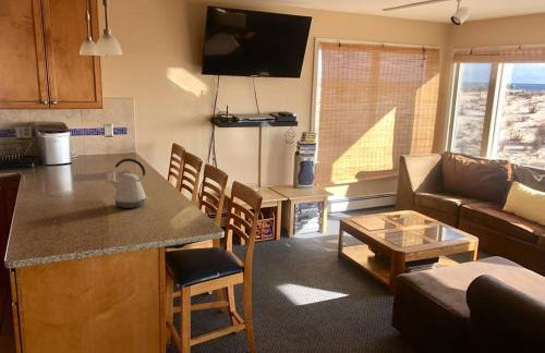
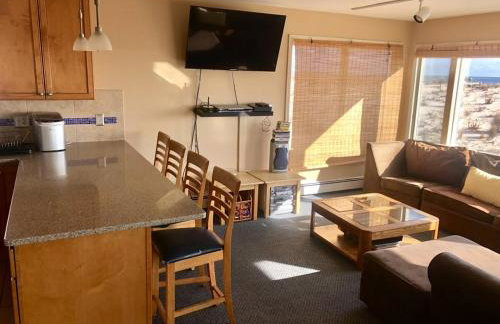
- kettle [109,157,149,209]
